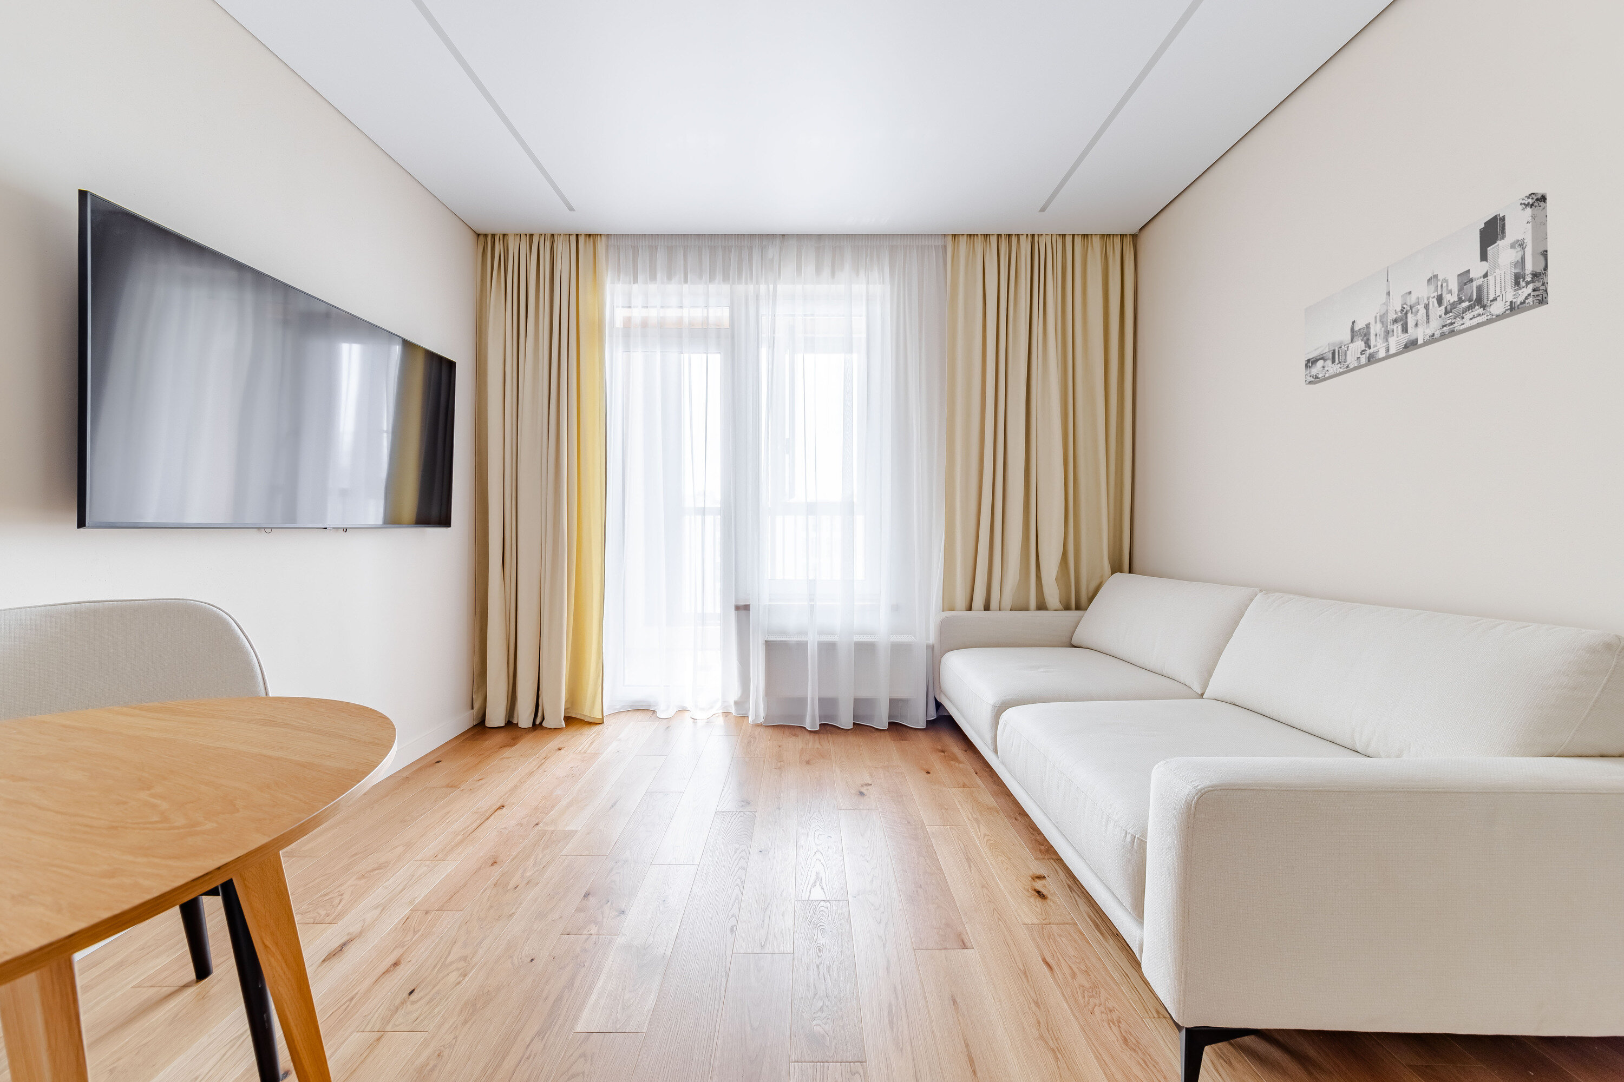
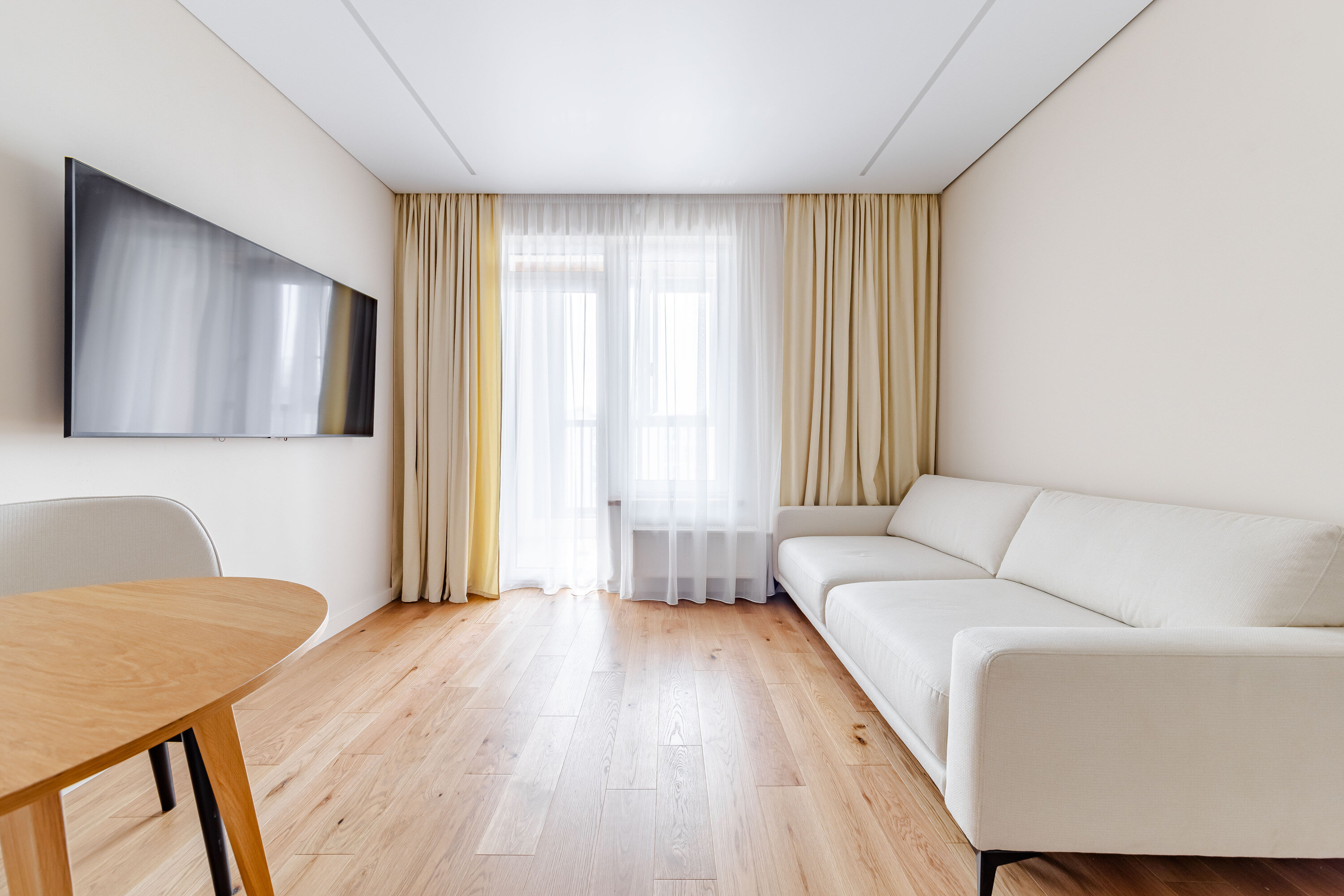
- wall art [1304,192,1549,385]
